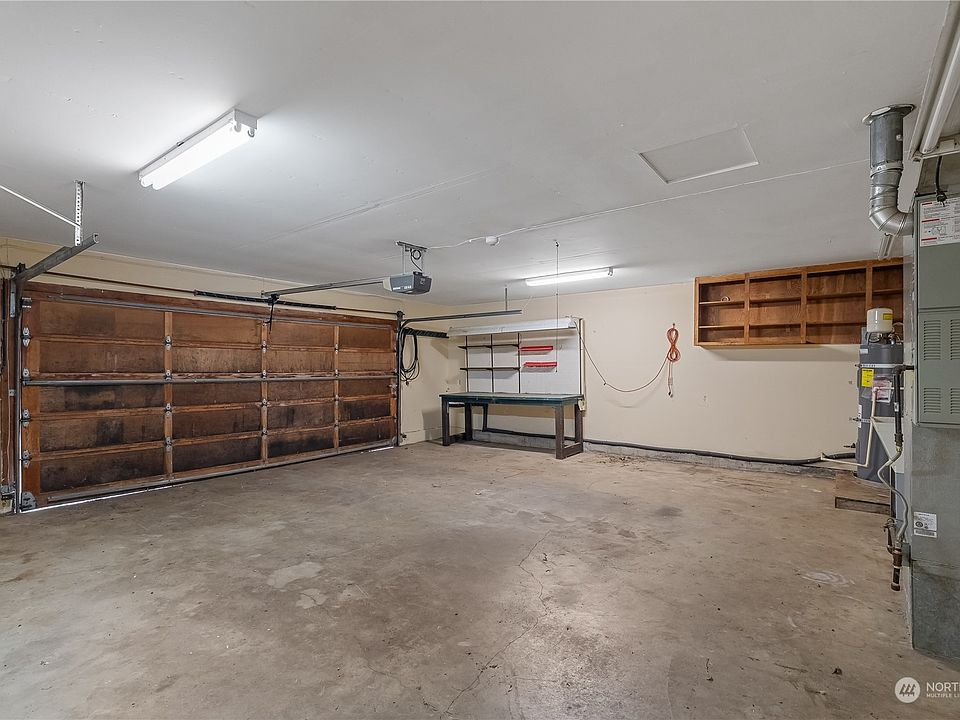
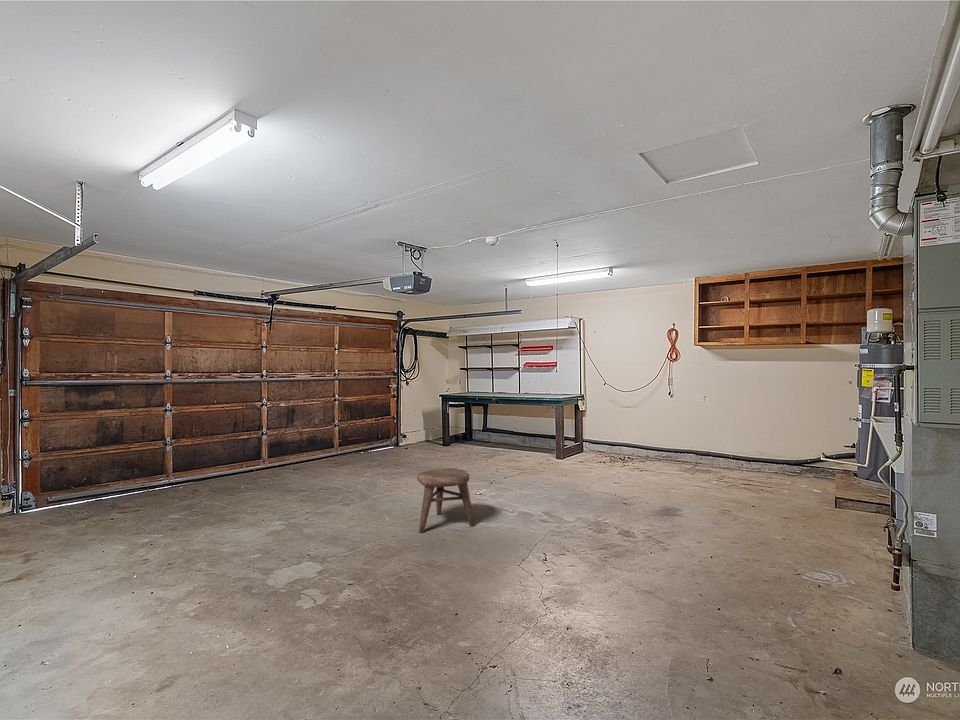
+ stool [416,467,476,534]
